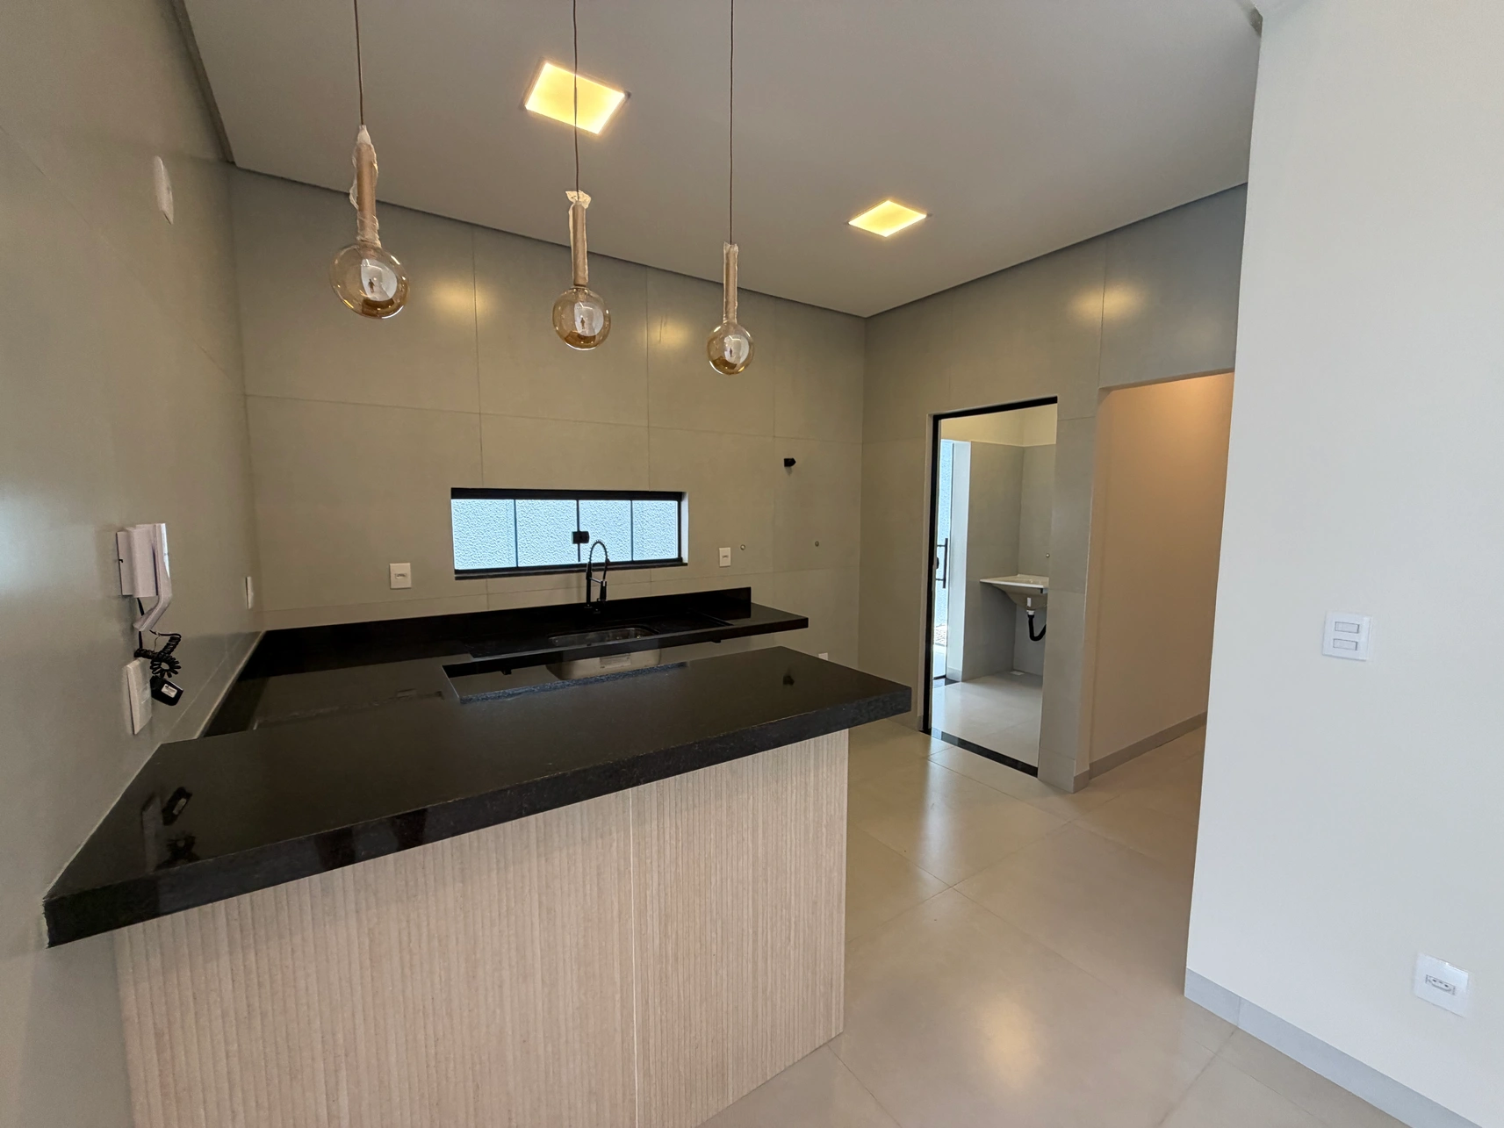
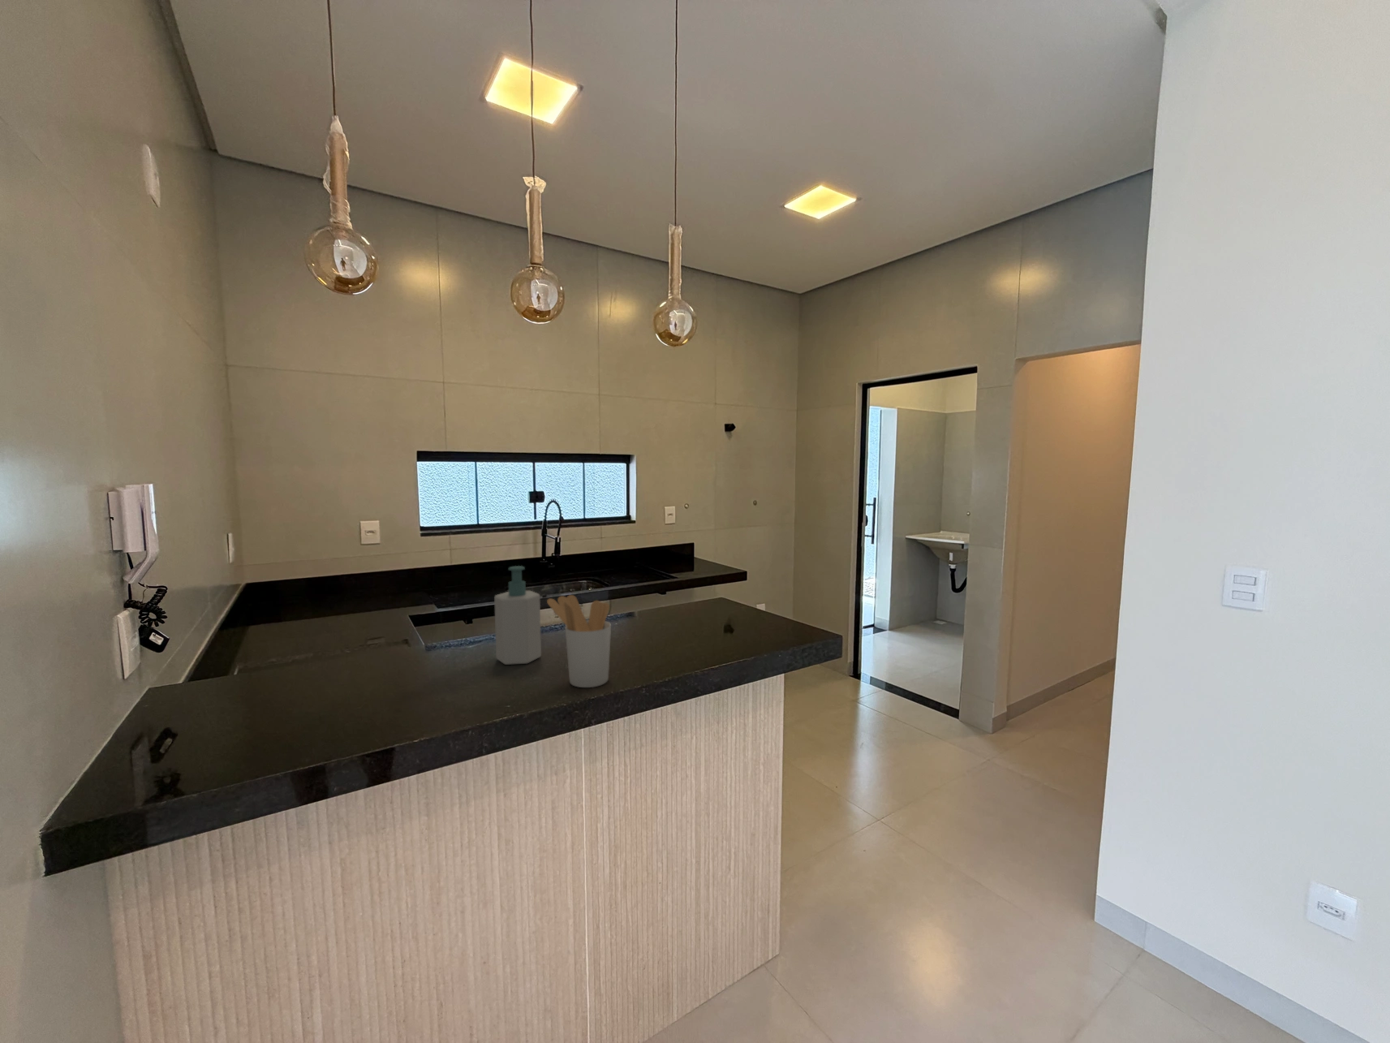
+ soap bottle [493,565,542,666]
+ utensil holder [547,594,612,688]
